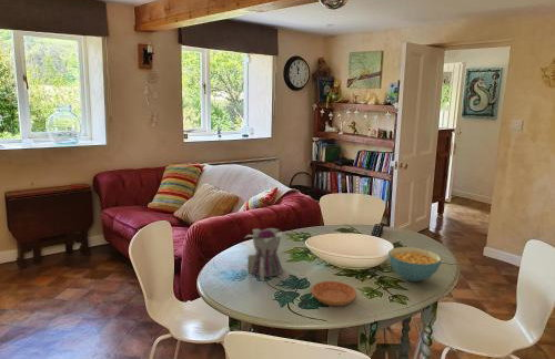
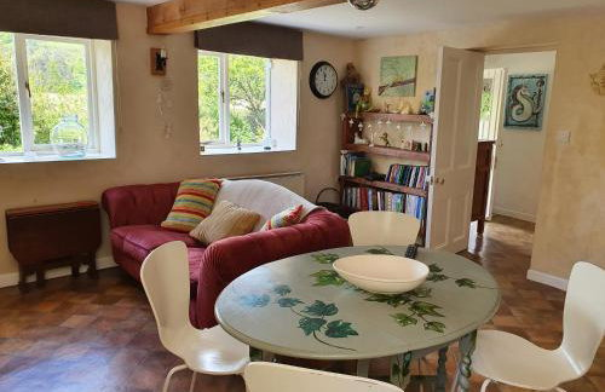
- teapot [243,227,290,285]
- cereal bowl [387,246,443,283]
- saucer [311,280,357,307]
